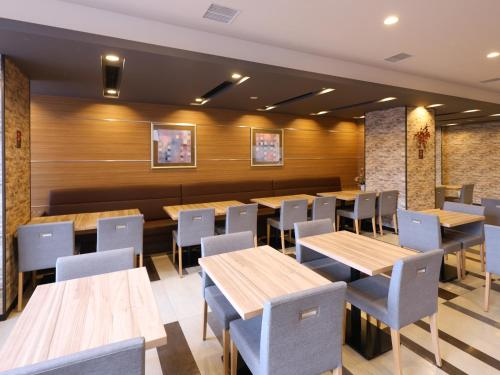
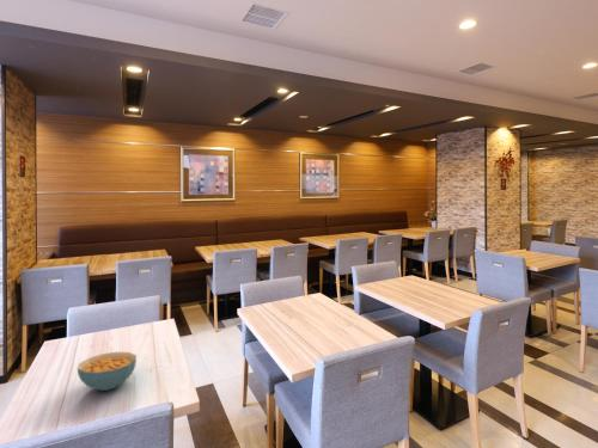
+ cereal bowl [77,351,138,392]
